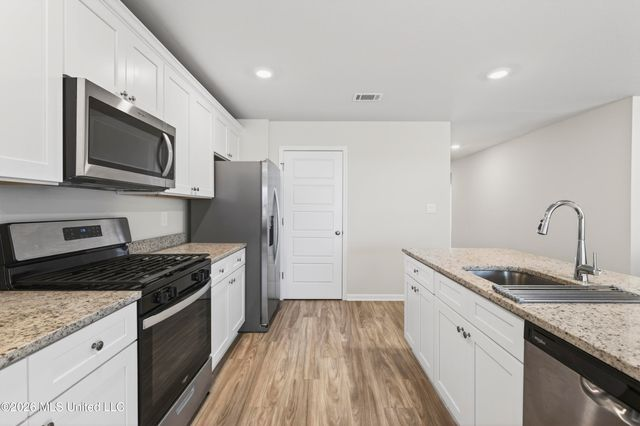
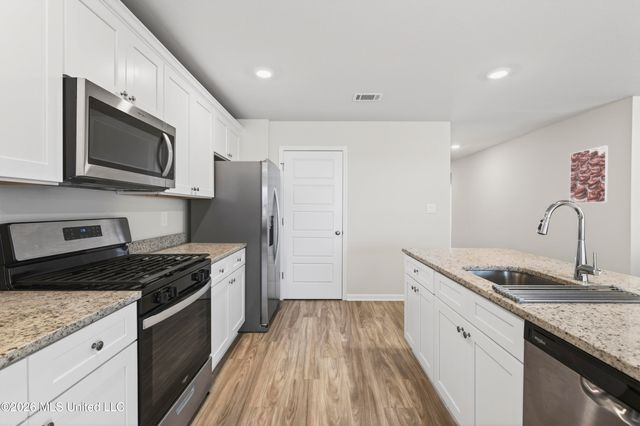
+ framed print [569,144,610,204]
